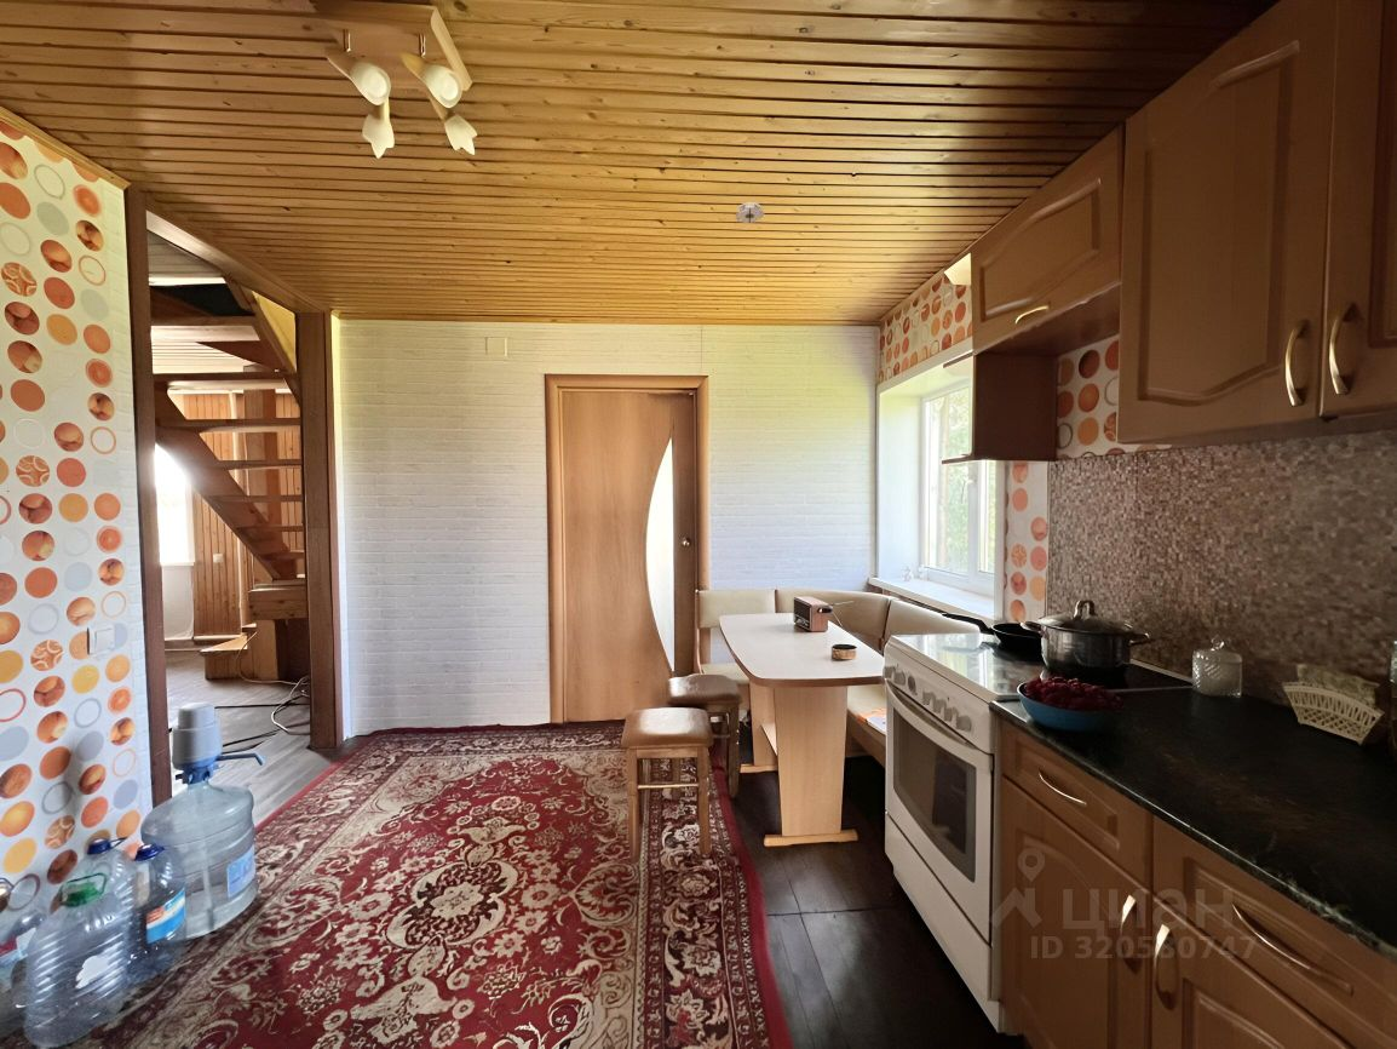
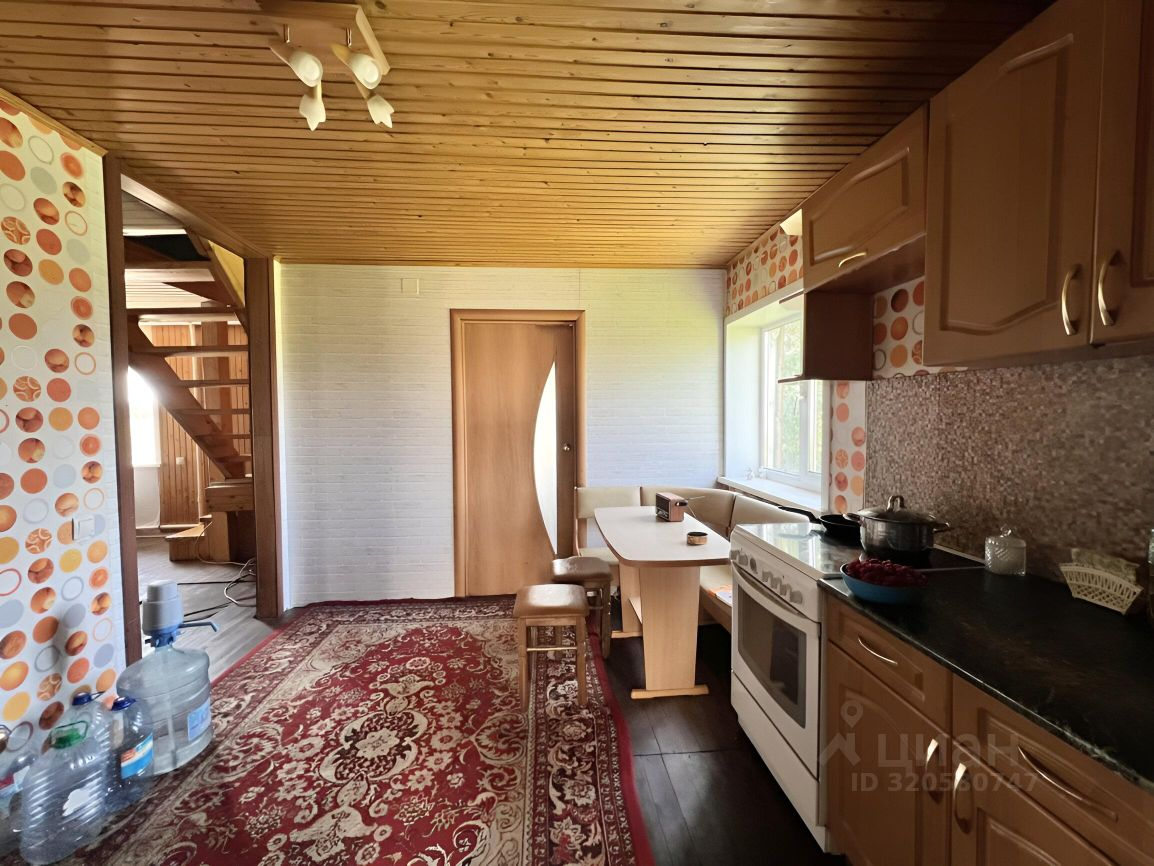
- smoke detector [734,201,765,224]
